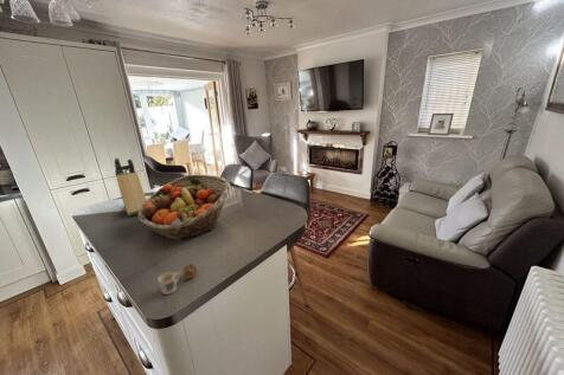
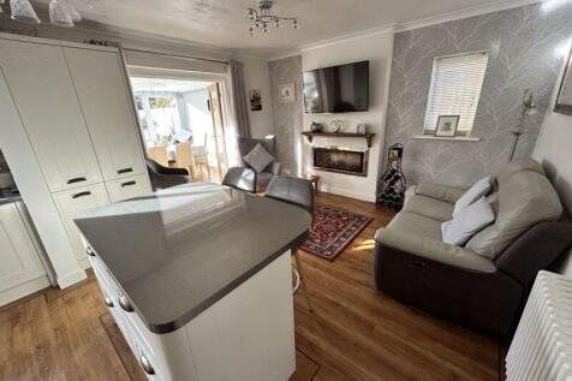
- knife block [114,157,147,218]
- mug [156,263,198,296]
- fruit basket [136,174,231,241]
